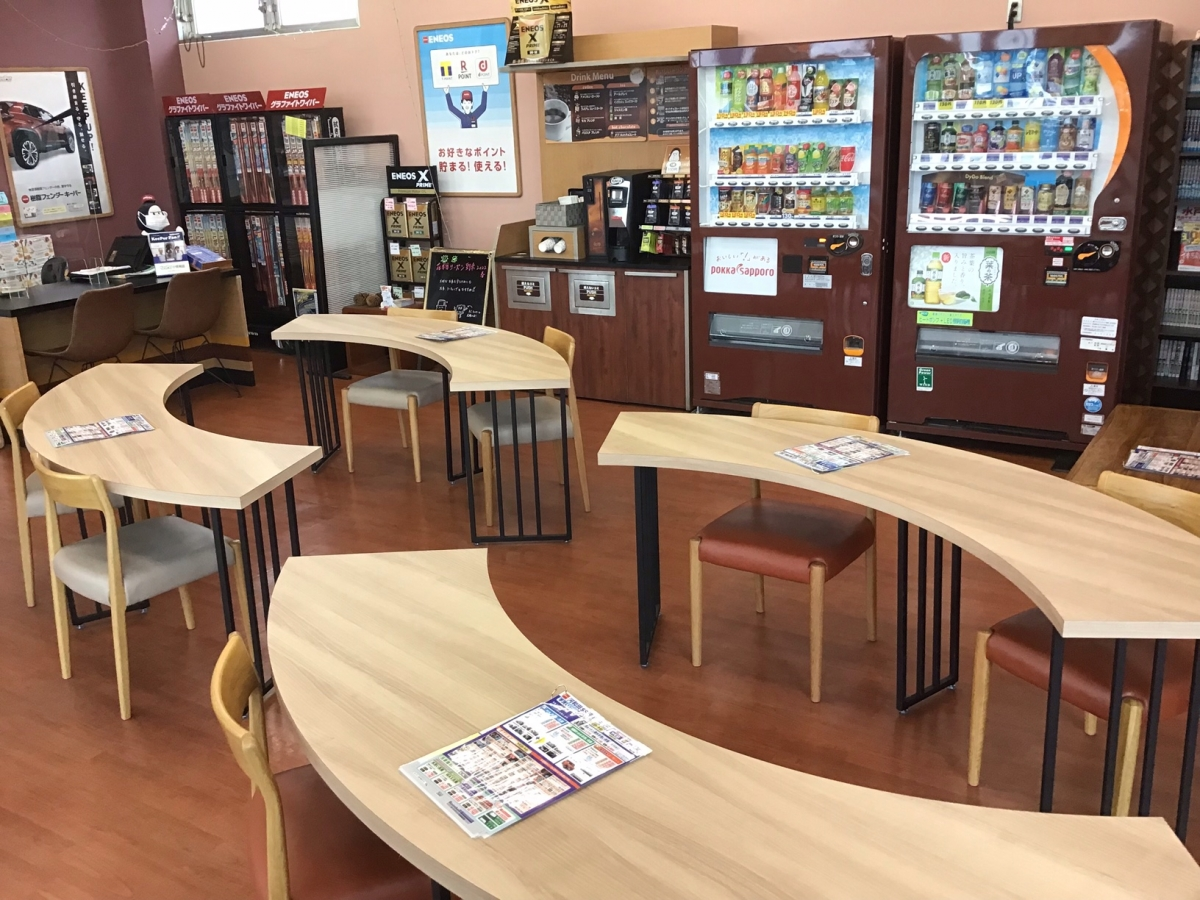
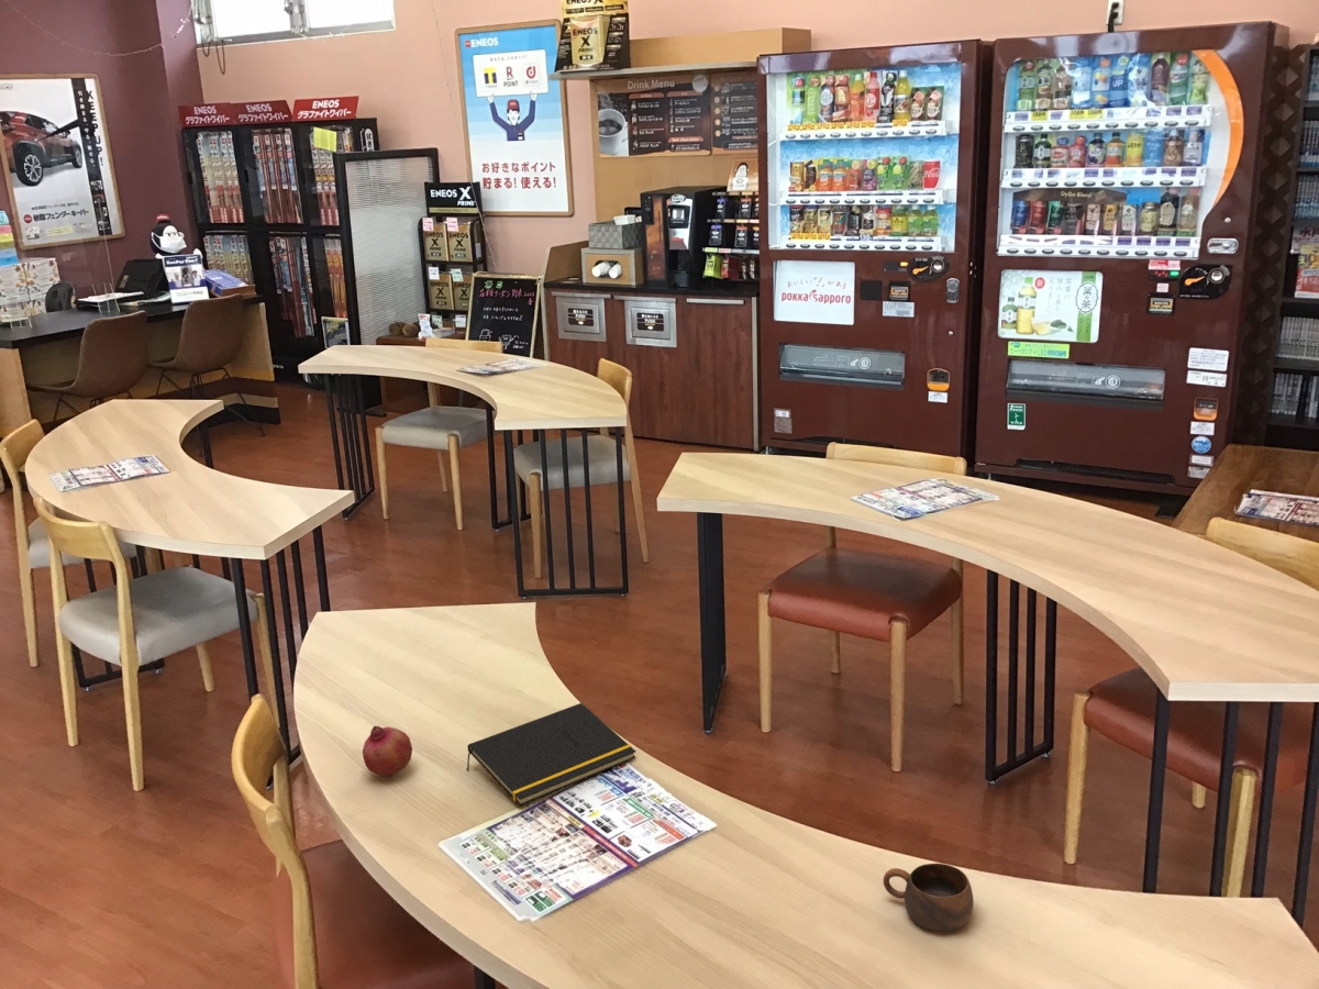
+ cup [883,863,975,932]
+ notepad [466,702,638,807]
+ fruit [362,725,413,777]
